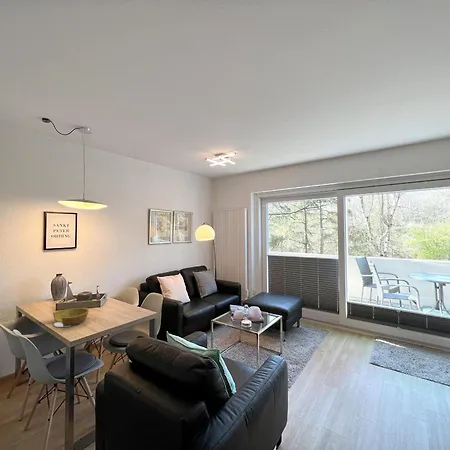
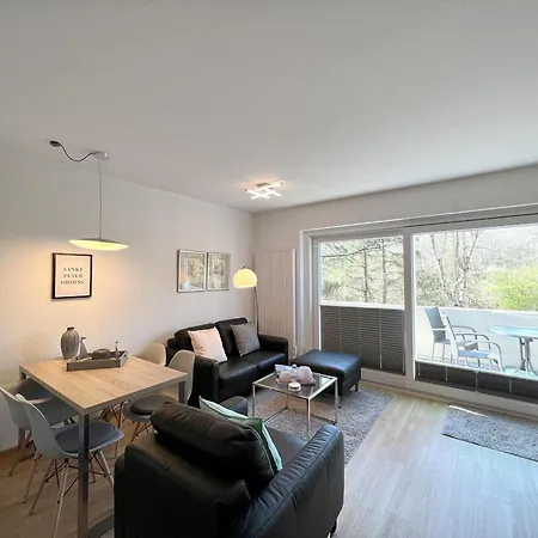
- bowl [52,307,90,328]
